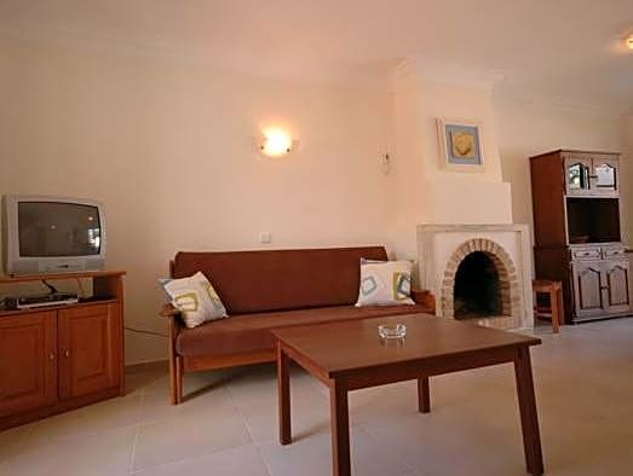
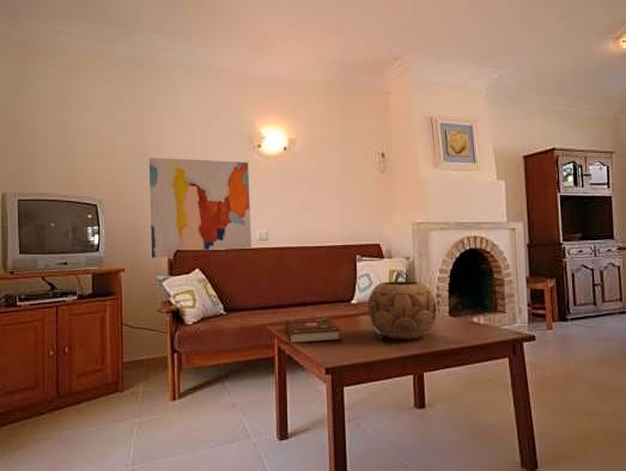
+ wall art [148,157,253,259]
+ decorative bowl [366,280,438,341]
+ book [284,317,341,344]
